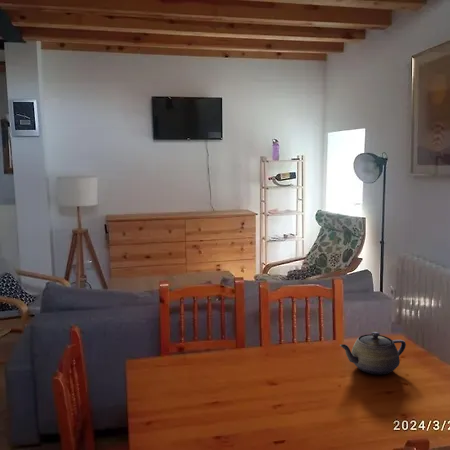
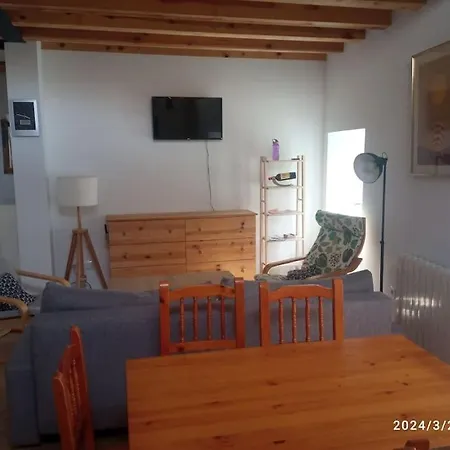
- teapot [339,331,407,376]
